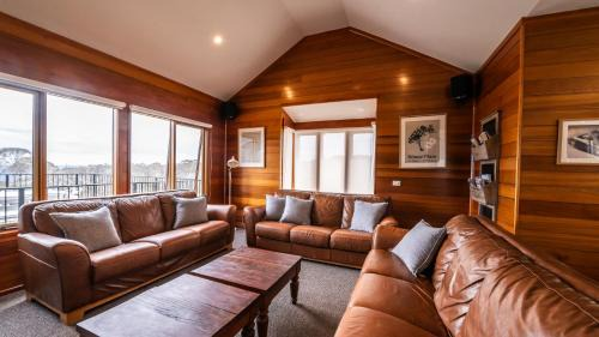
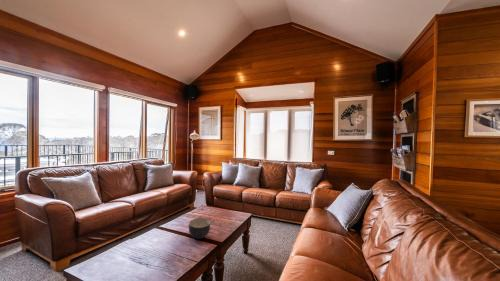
+ bowl [188,217,211,240]
